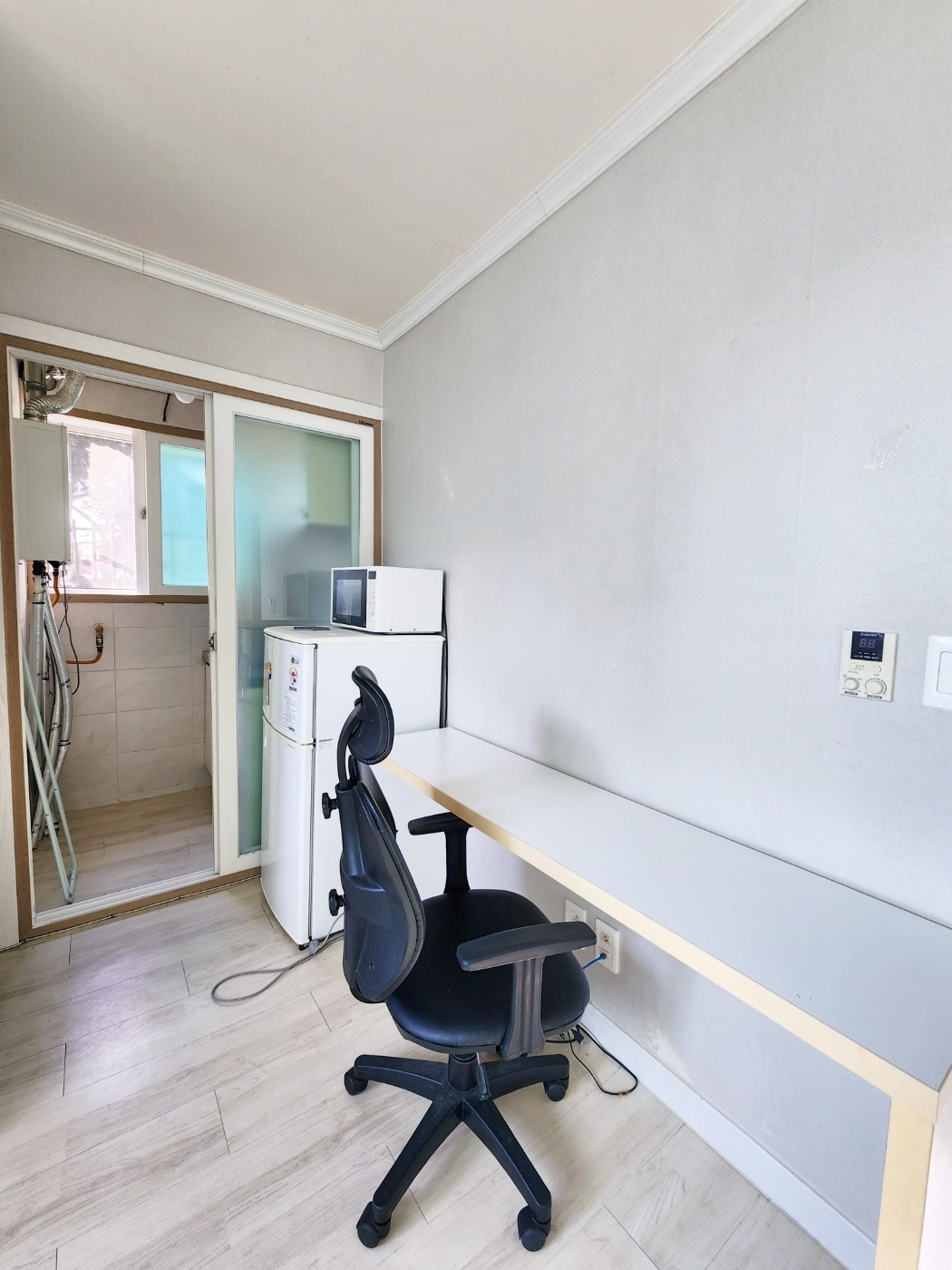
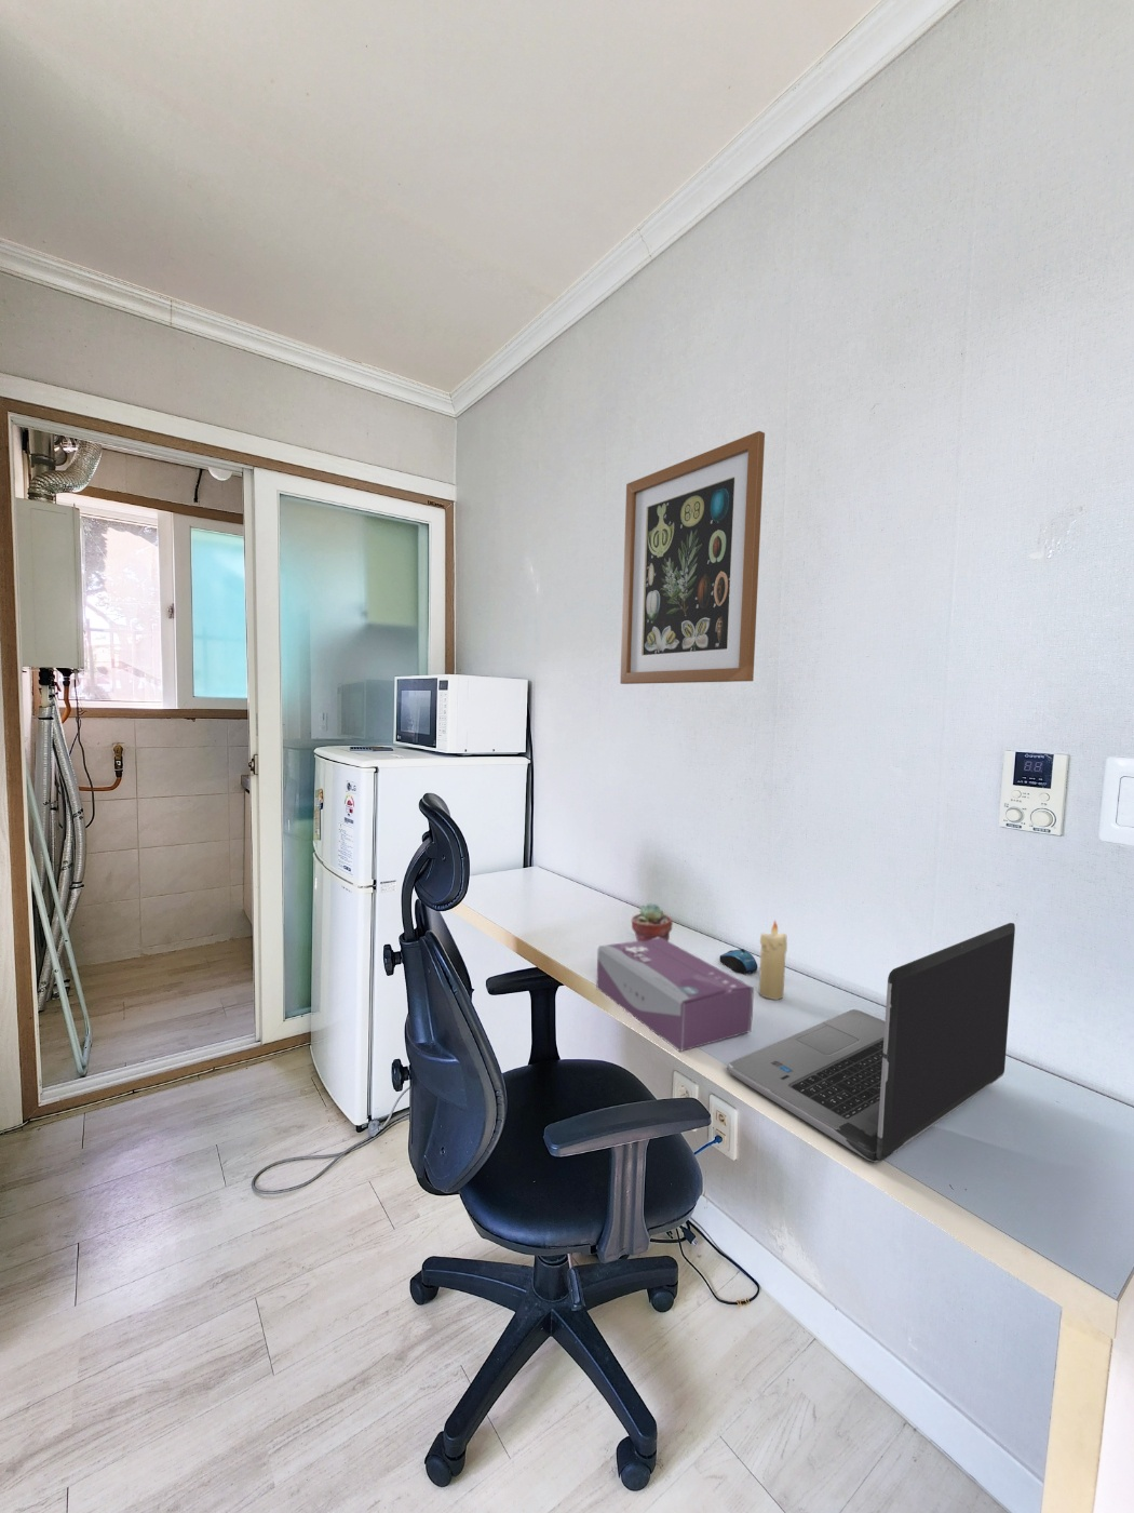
+ tissue box [596,936,755,1053]
+ wall art [619,430,766,685]
+ laptop computer [725,922,1016,1163]
+ computer mouse [718,948,758,975]
+ candle [758,919,789,1001]
+ potted succulent [630,902,674,942]
